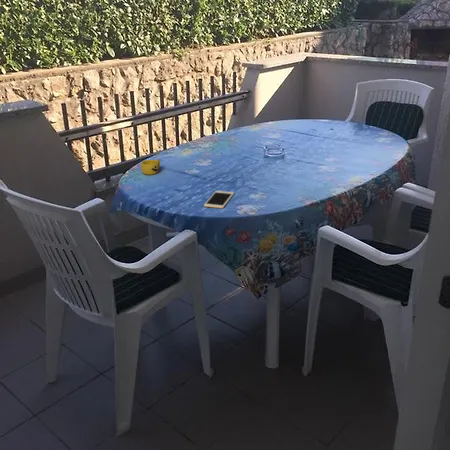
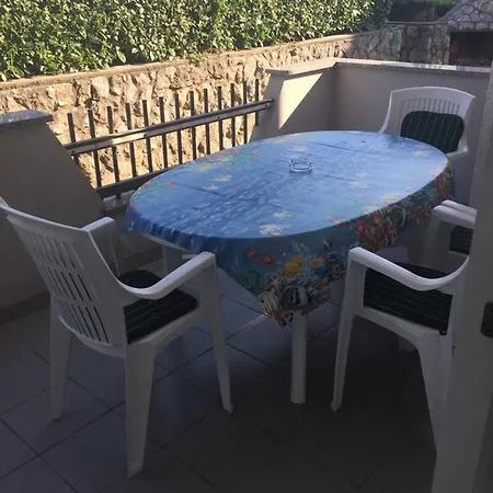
- cup [140,158,161,176]
- cell phone [203,190,235,209]
